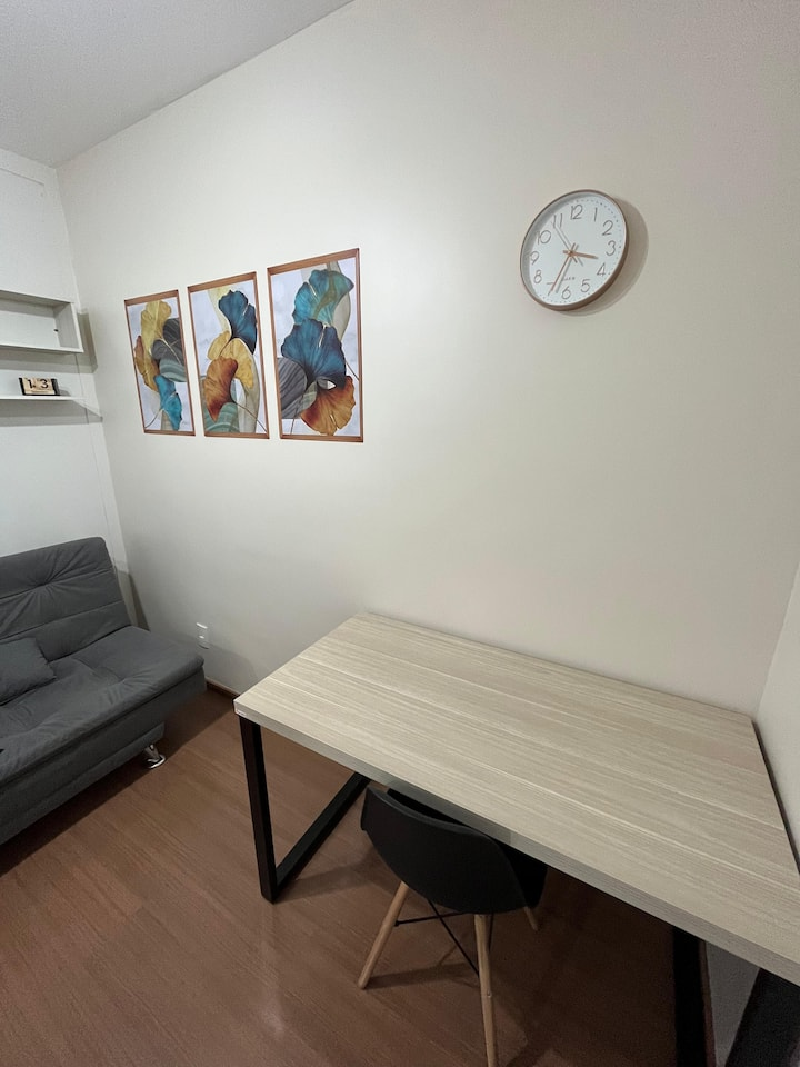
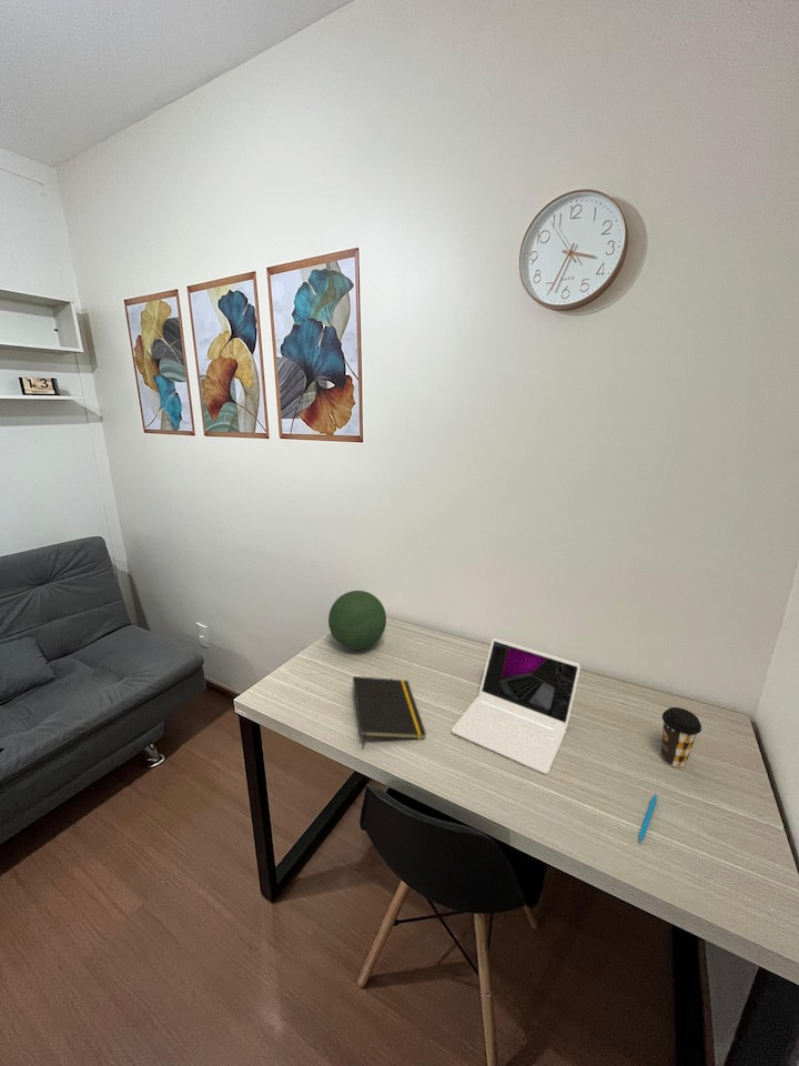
+ notepad [352,675,427,750]
+ decorative orb [327,590,387,651]
+ laptop [451,637,581,775]
+ coffee cup [659,706,702,768]
+ pen [638,793,658,844]
